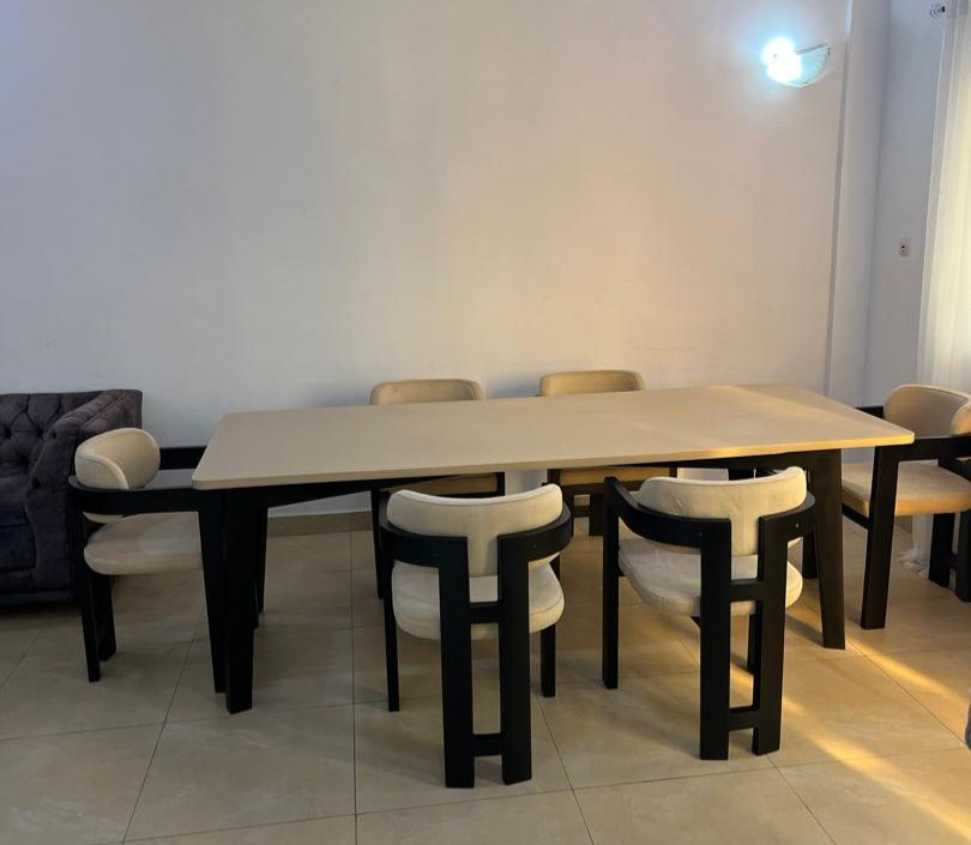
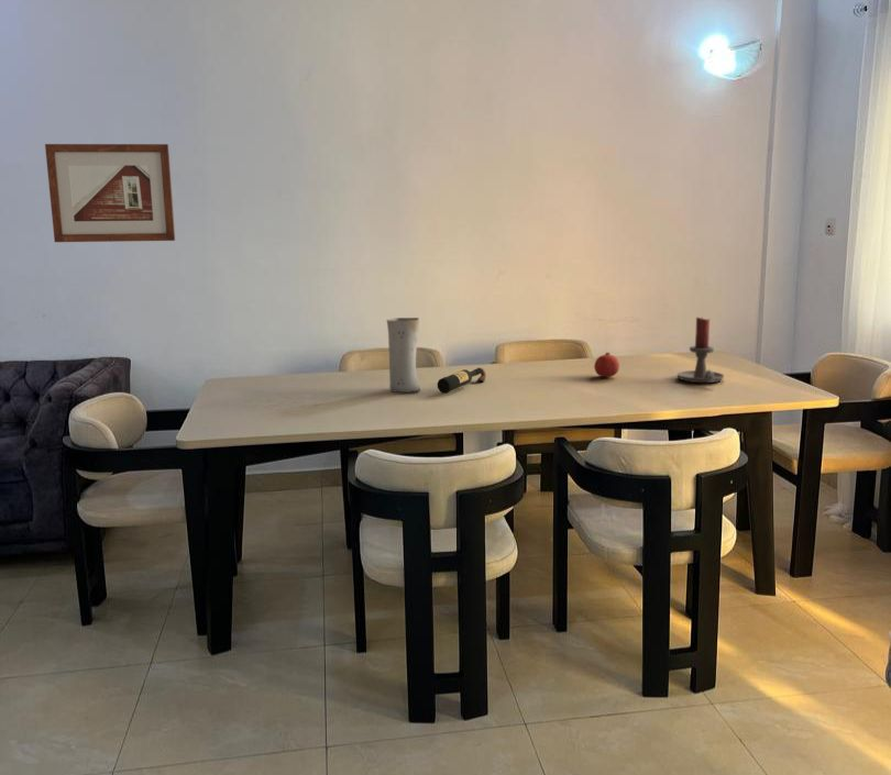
+ candle holder [676,315,725,384]
+ vase [386,317,421,394]
+ picture frame [44,143,176,243]
+ wine bottle [437,367,487,395]
+ fruit [593,352,620,378]
